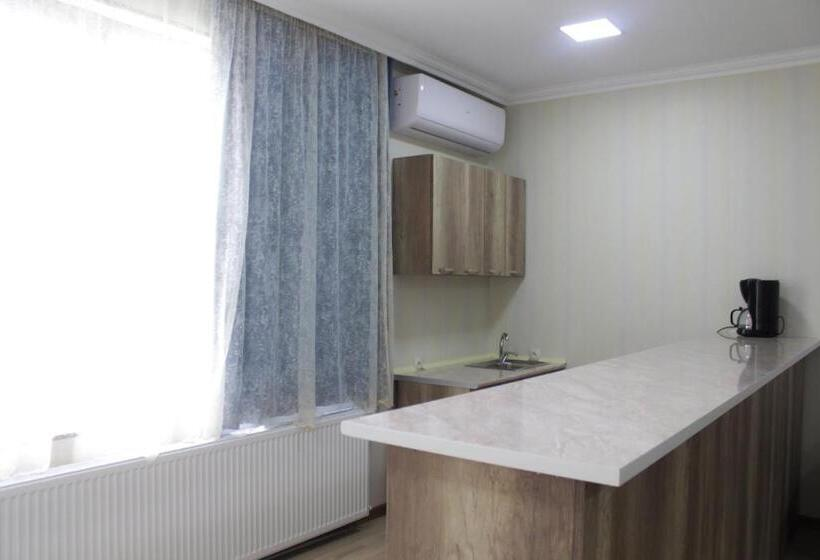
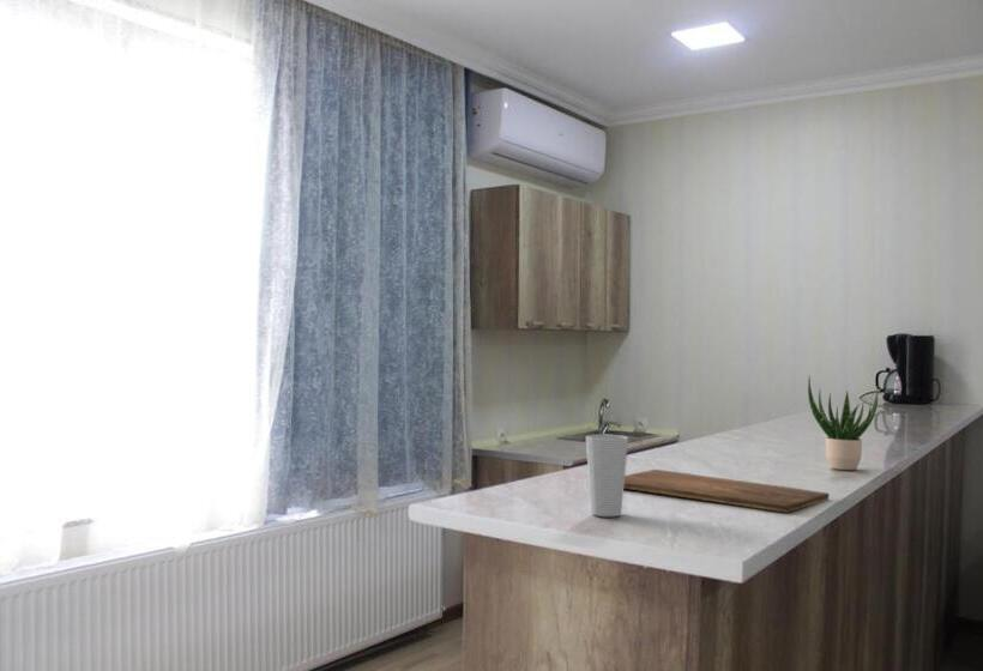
+ cup [585,434,629,518]
+ potted plant [807,375,879,471]
+ cutting board [623,469,830,514]
